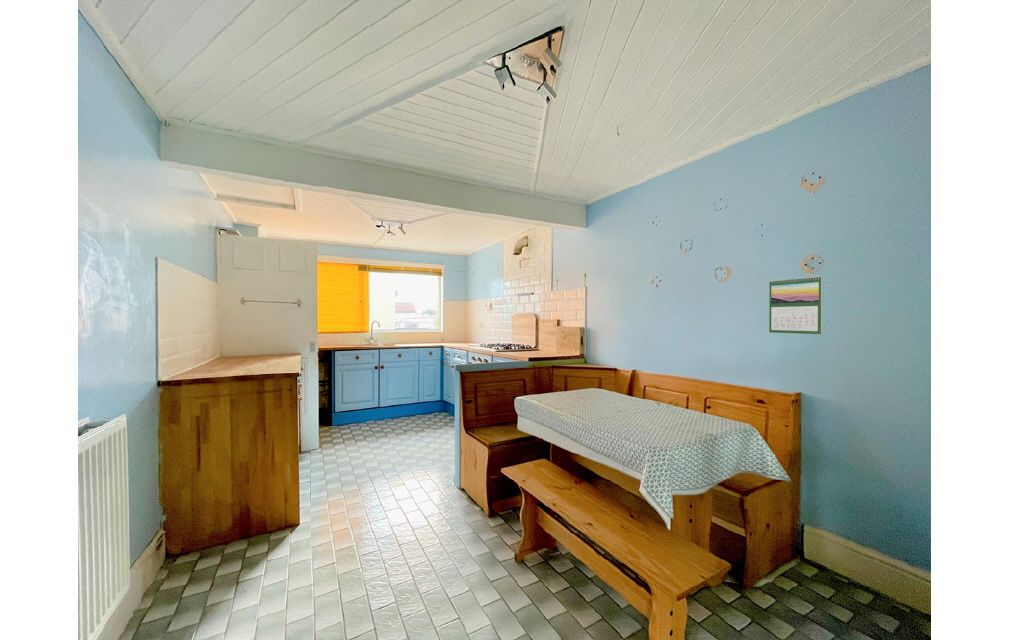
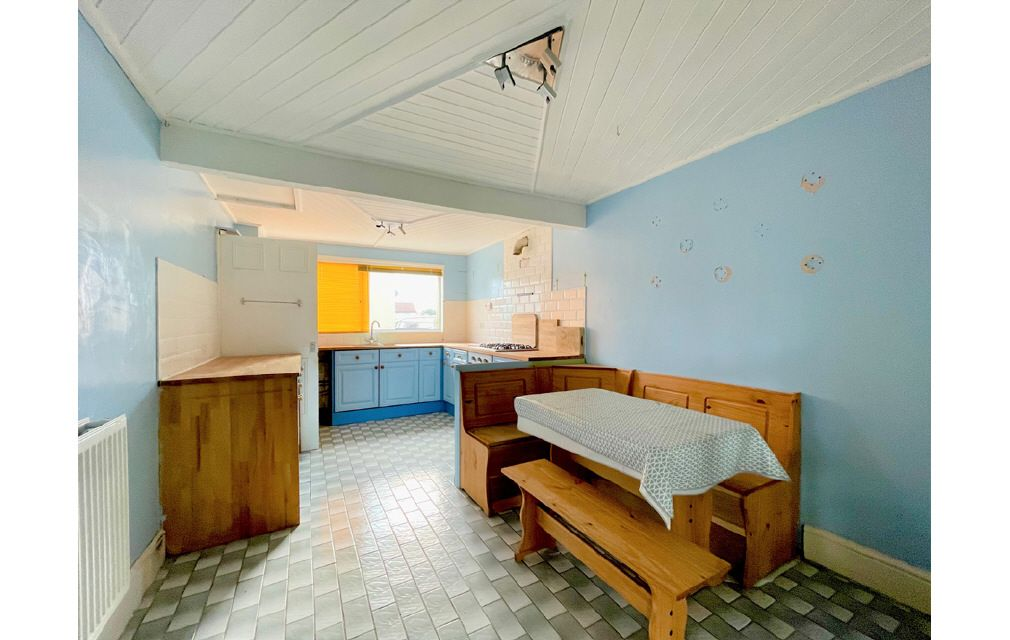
- calendar [768,275,823,335]
